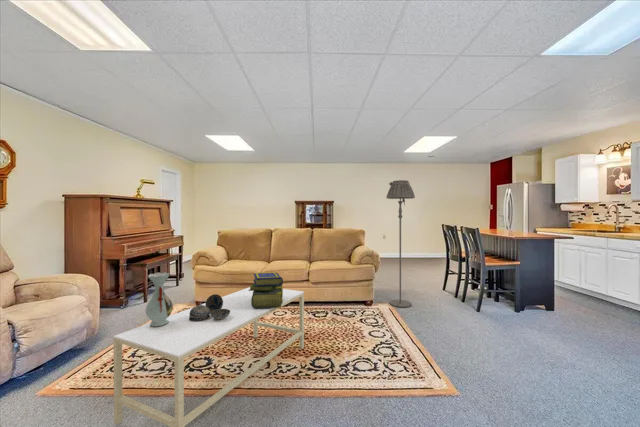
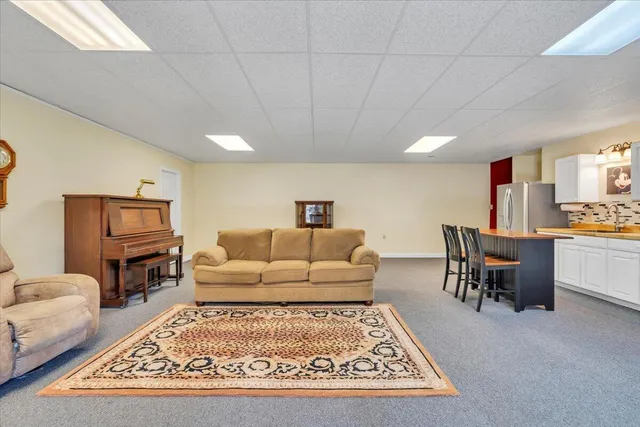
- vase [145,271,174,327]
- floor lamp [385,179,416,308]
- decorative bowl [189,293,230,321]
- stack of books [247,272,284,309]
- coffee table [112,287,305,427]
